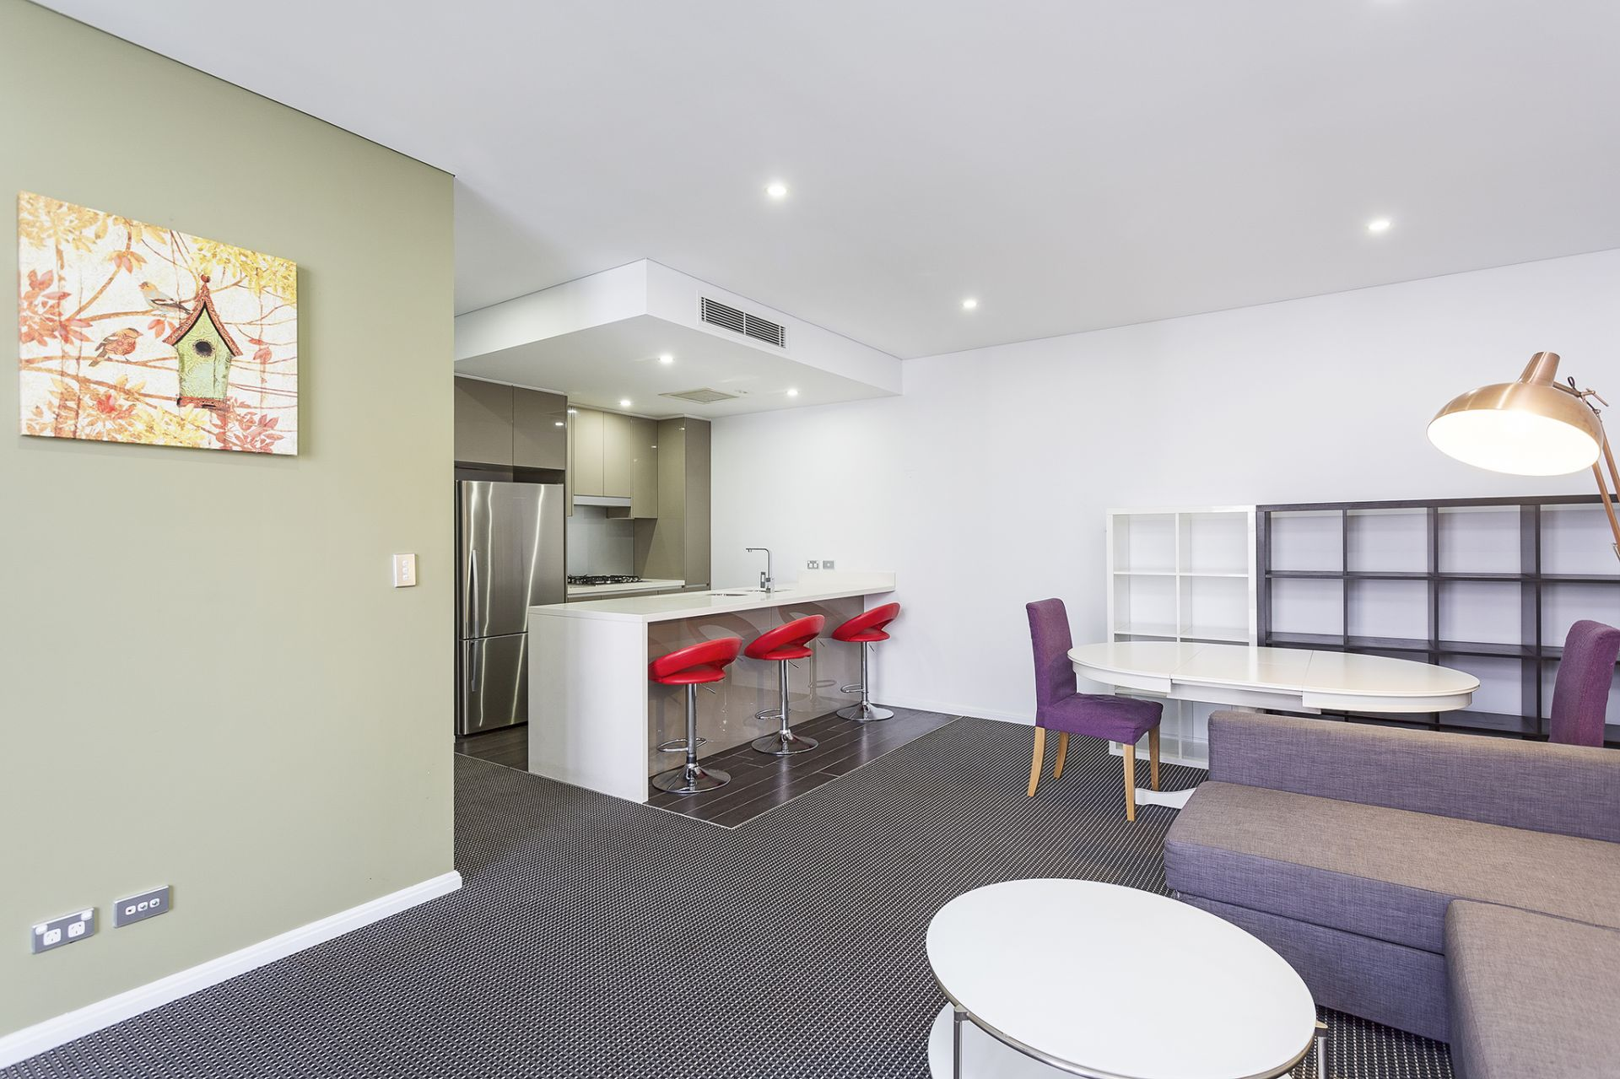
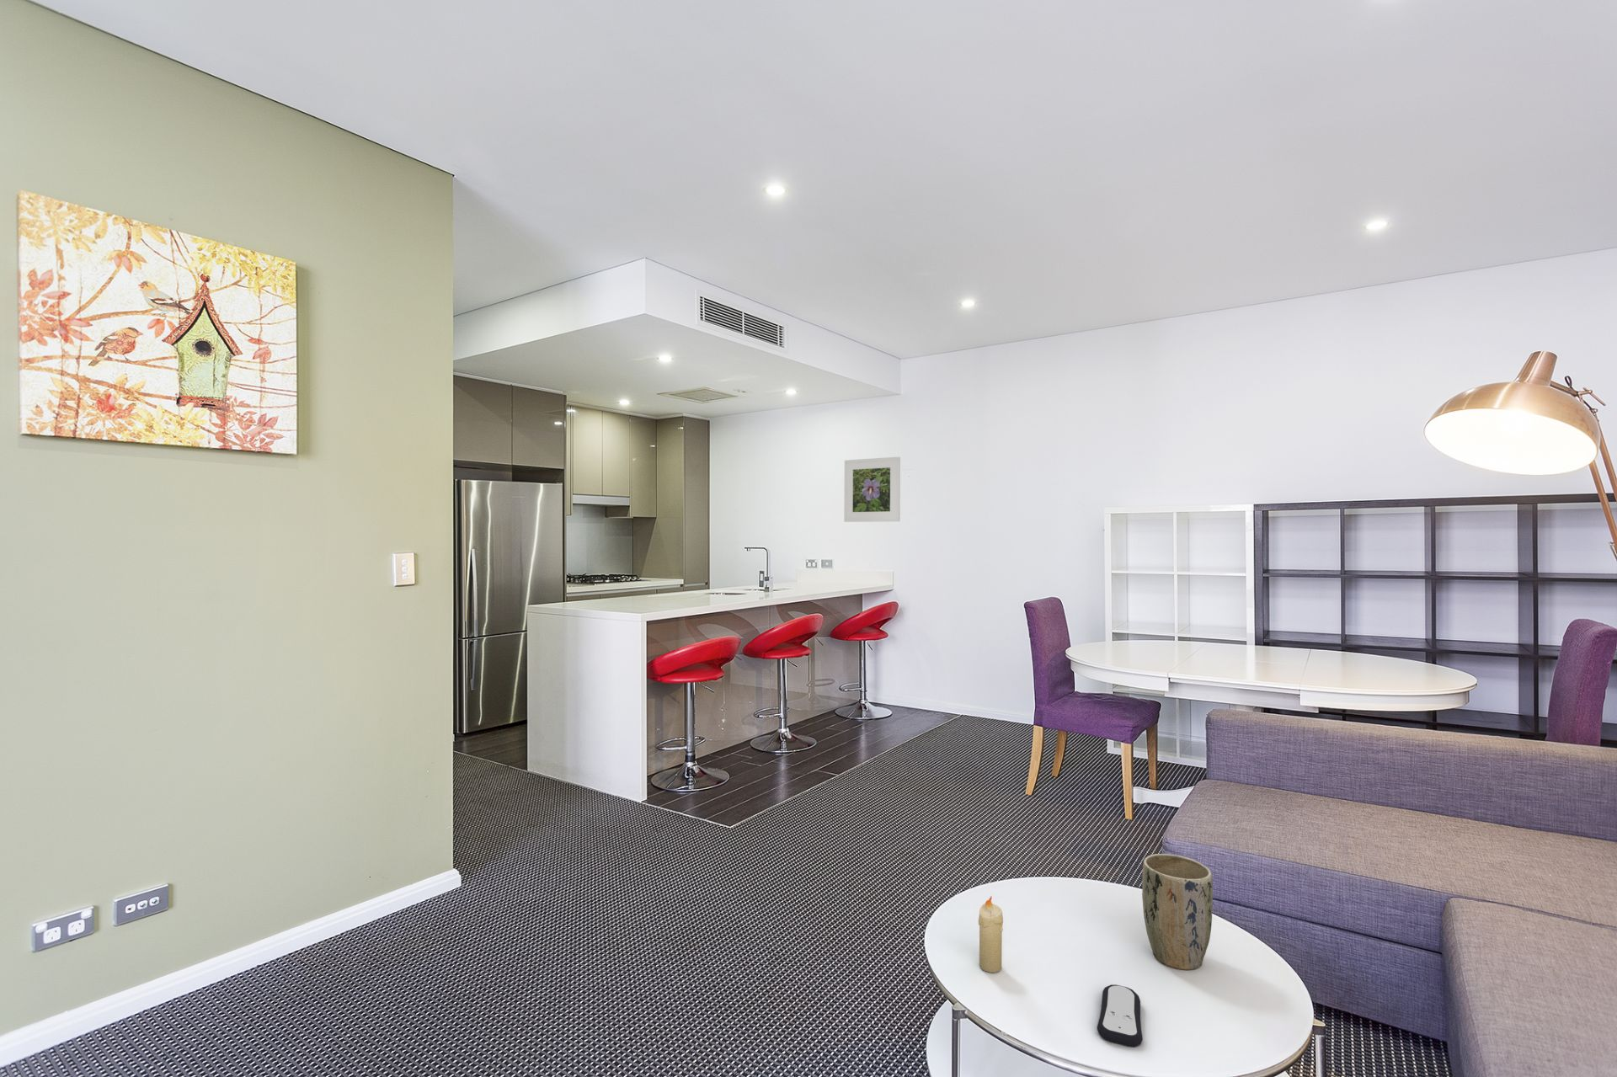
+ remote control [1096,983,1143,1047]
+ candle [977,895,1004,974]
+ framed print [843,457,902,523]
+ plant pot [1141,853,1213,971]
